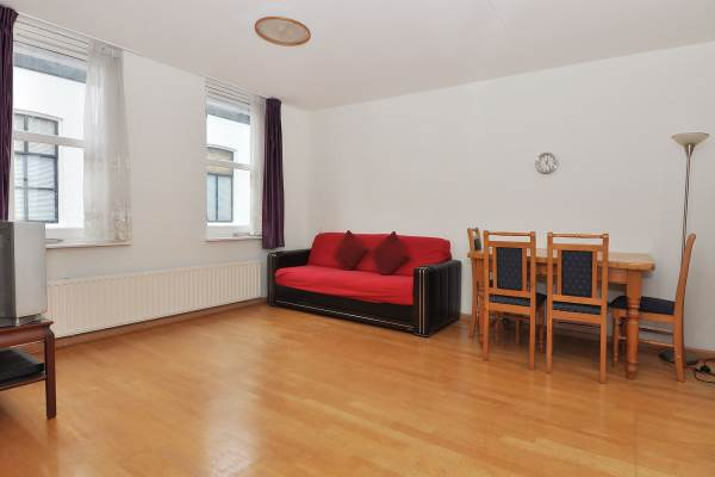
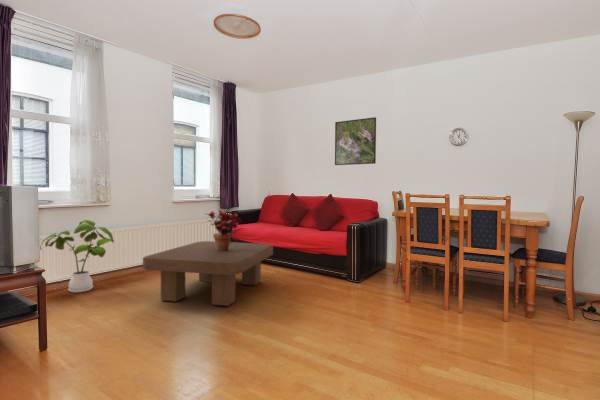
+ potted plant [204,209,242,251]
+ house plant [39,219,115,293]
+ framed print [334,116,377,166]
+ coffee table [142,240,274,307]
